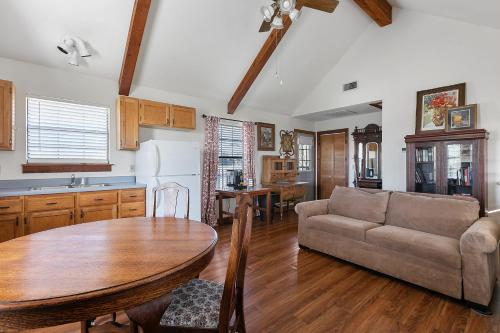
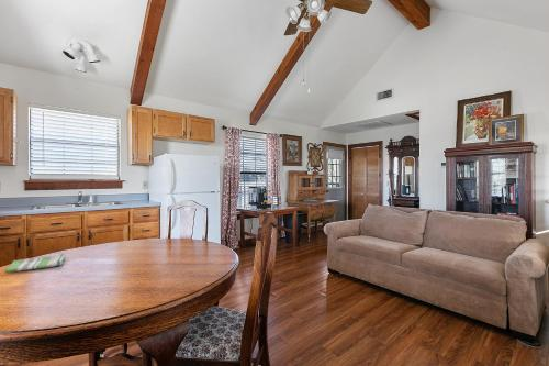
+ dish towel [4,253,66,274]
